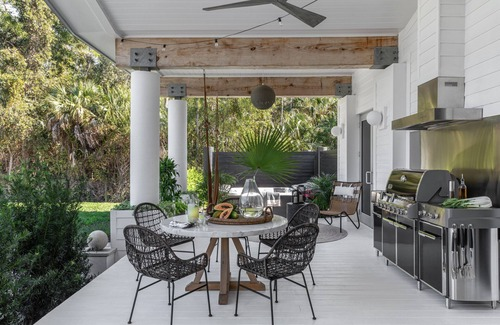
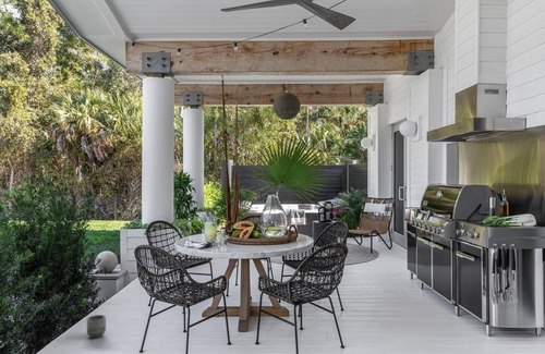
+ planter [86,314,107,339]
